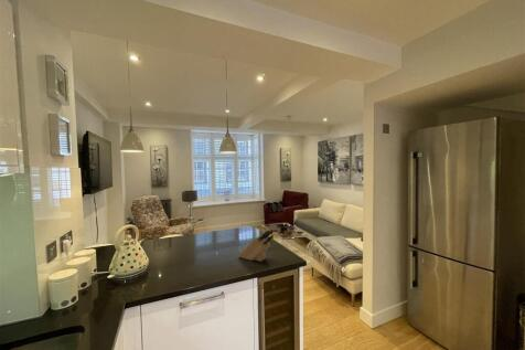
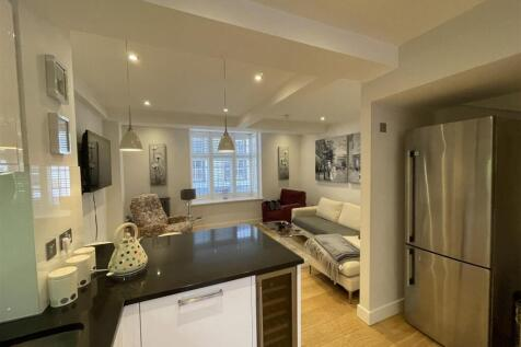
- knife block [236,229,275,263]
